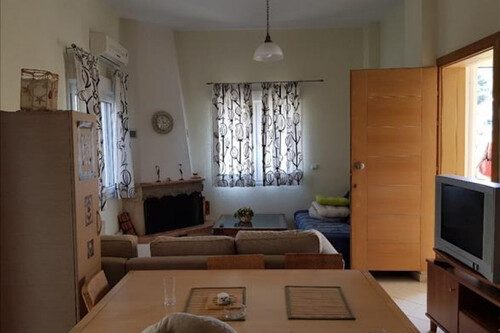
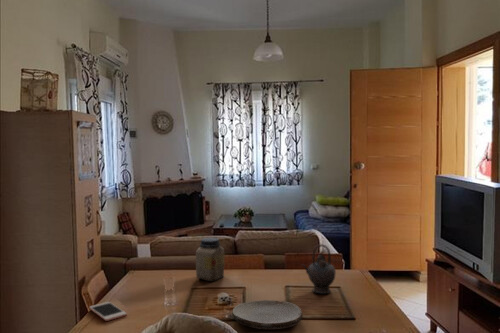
+ jar [195,237,225,283]
+ plate [232,299,303,330]
+ teapot [300,243,337,295]
+ cell phone [88,301,128,322]
